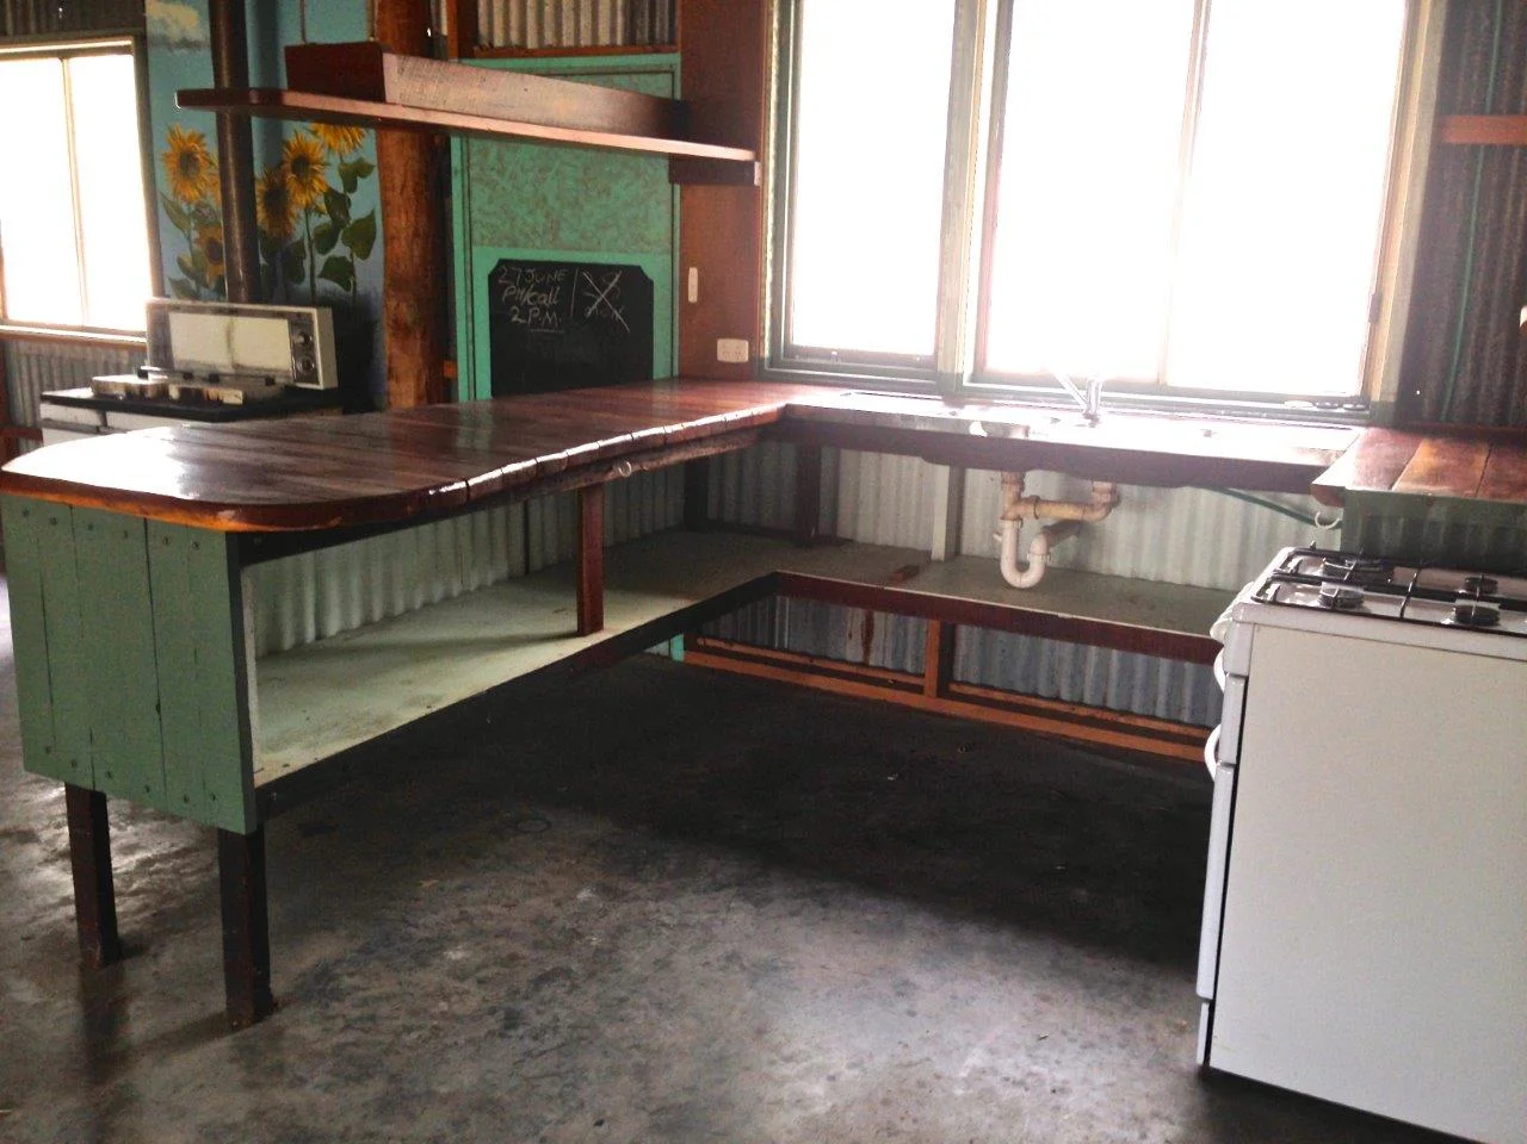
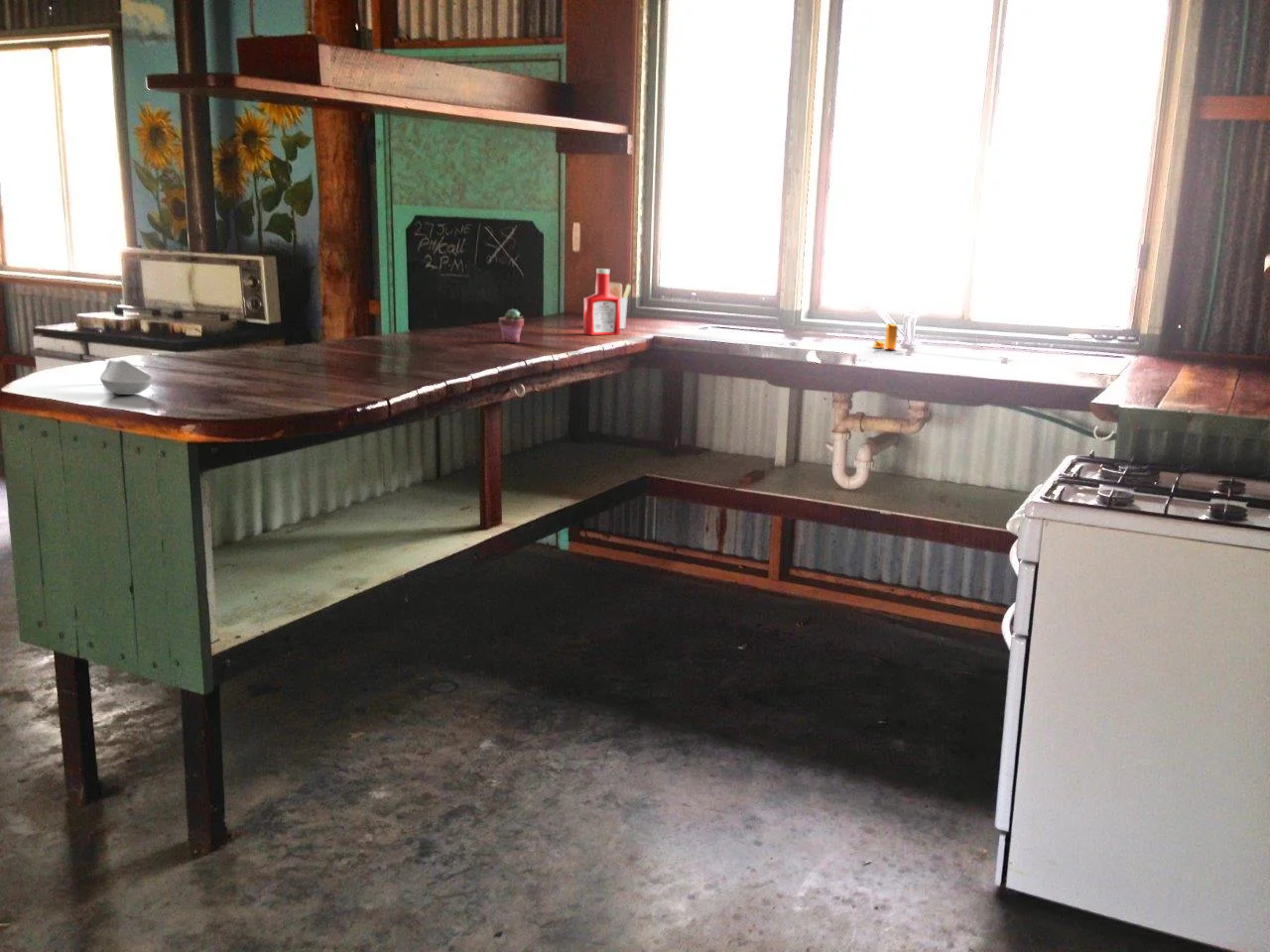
+ utensil holder [609,284,632,330]
+ pepper shaker [872,321,899,350]
+ spoon rest [99,359,154,396]
+ soap bottle [582,268,621,336]
+ potted succulent [498,307,525,344]
